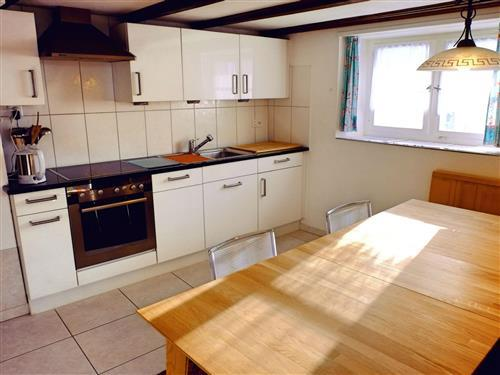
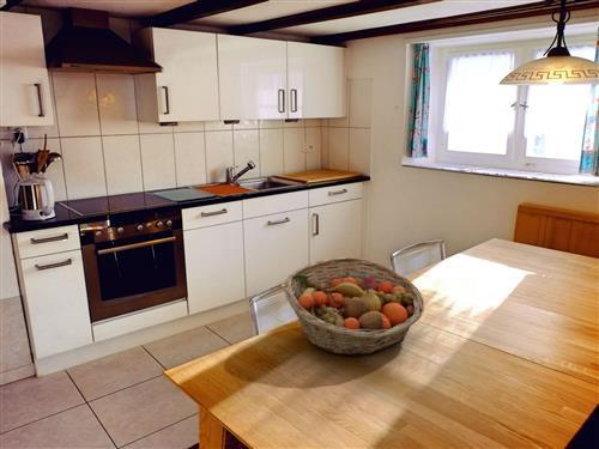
+ fruit basket [283,256,425,357]
